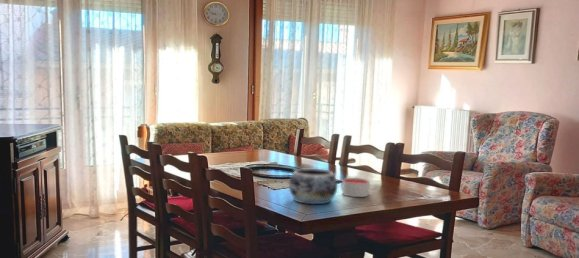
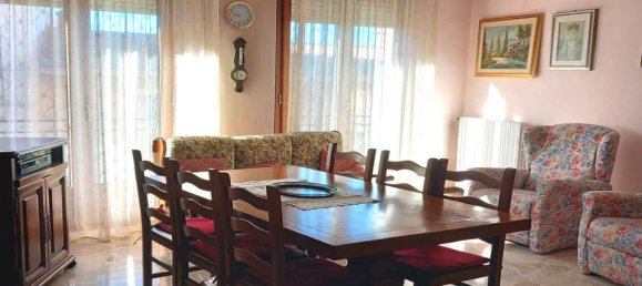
- candle [341,177,371,198]
- decorative bowl [288,168,338,205]
